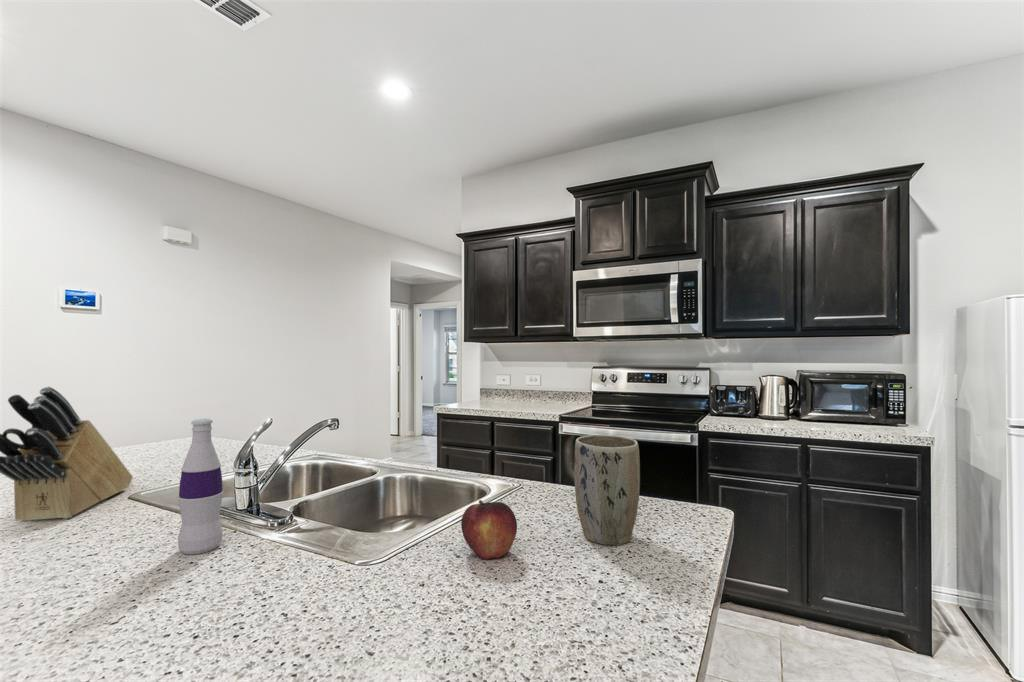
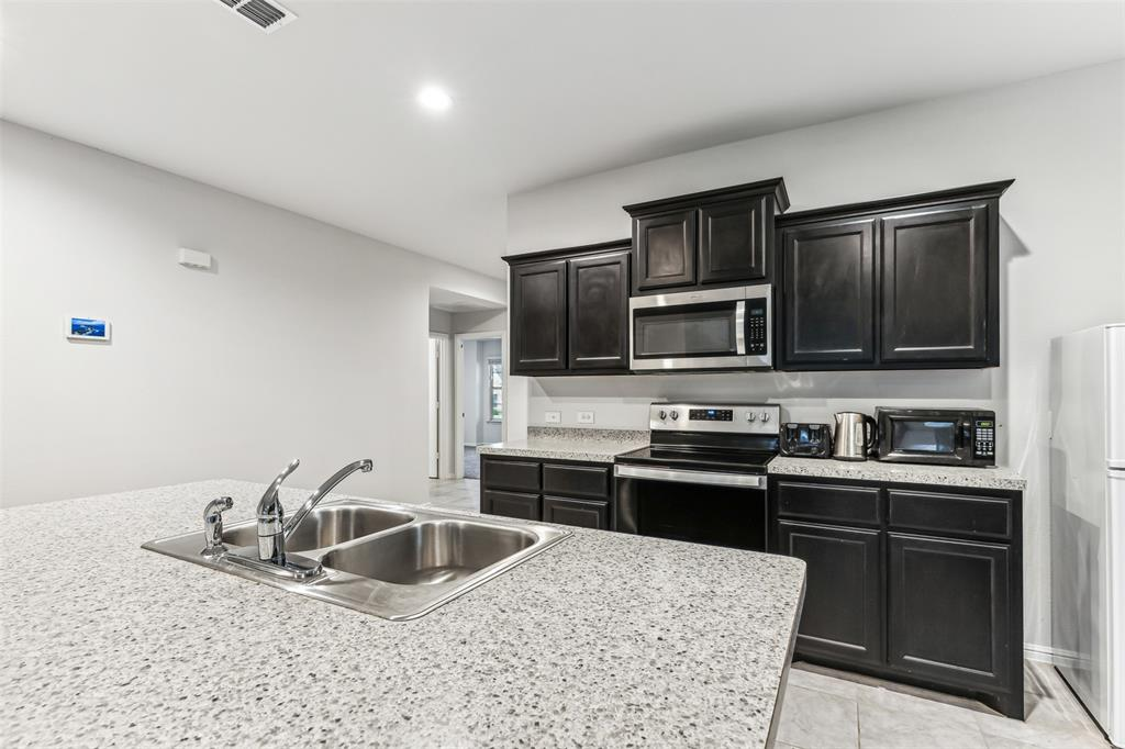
- knife block [0,385,134,522]
- fruit [460,499,518,561]
- plant pot [573,434,641,546]
- bottle [177,418,224,555]
